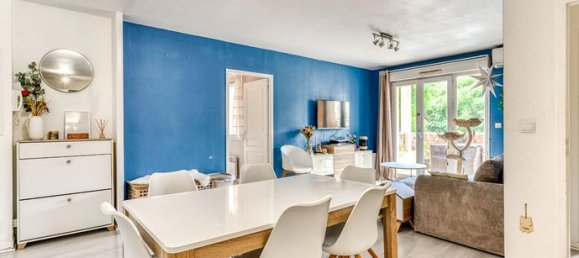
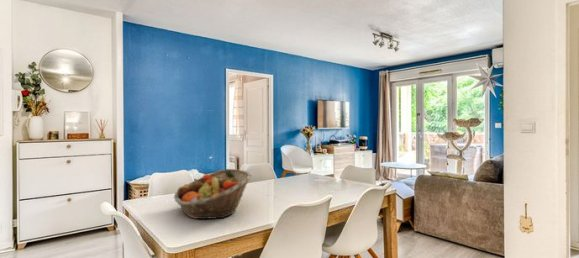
+ fruit basket [173,168,253,220]
